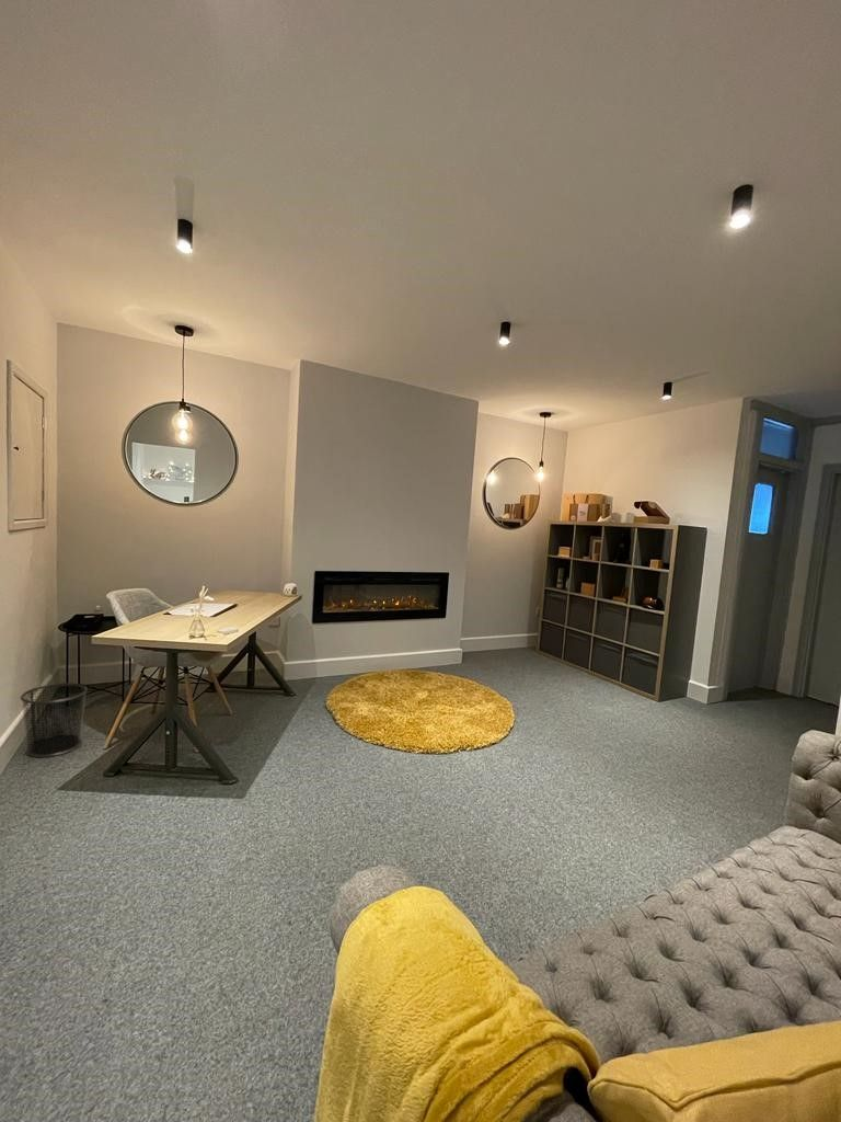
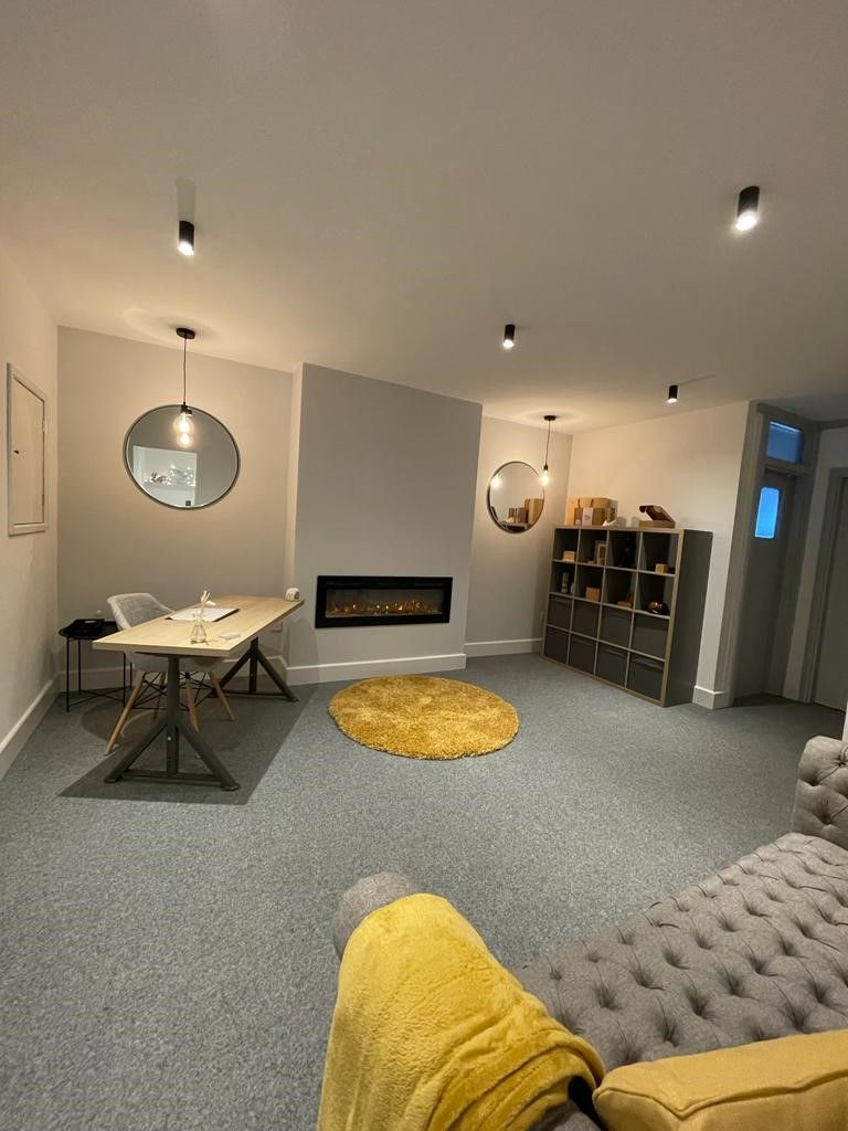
- waste bin [20,682,89,758]
